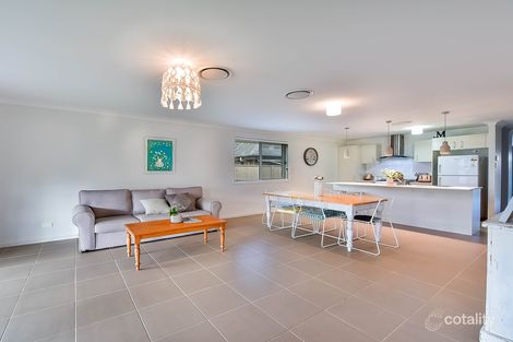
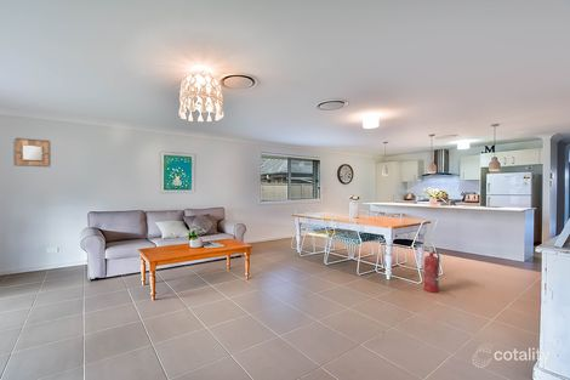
+ fire extinguisher [420,244,441,294]
+ home mirror [12,136,52,168]
